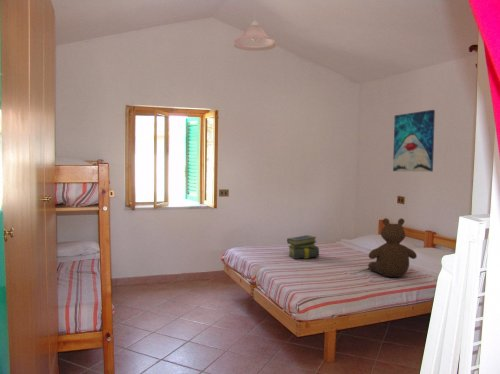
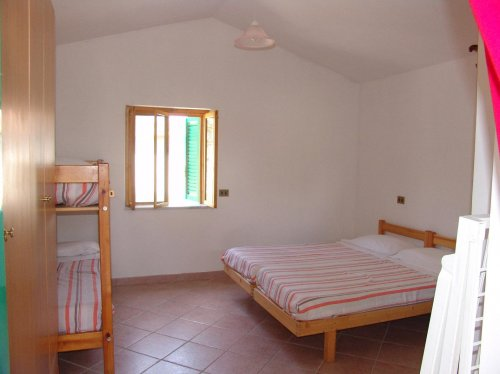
- wall art [392,109,436,173]
- bear [367,217,418,278]
- stack of books [286,234,320,260]
